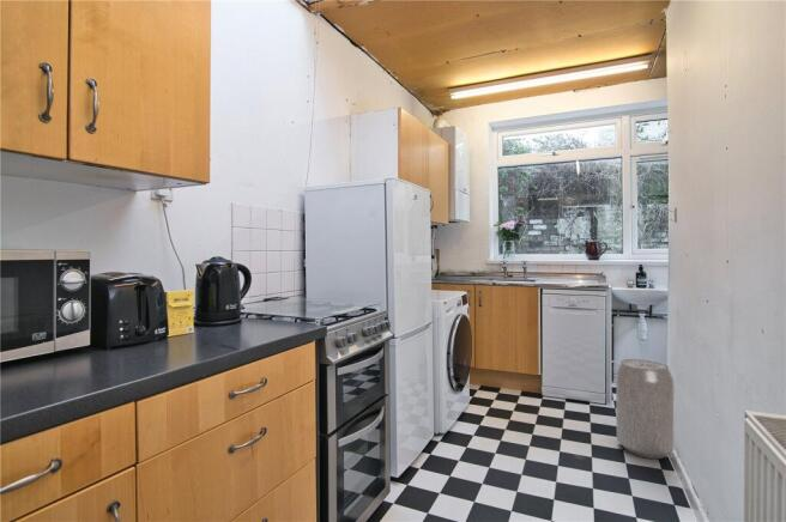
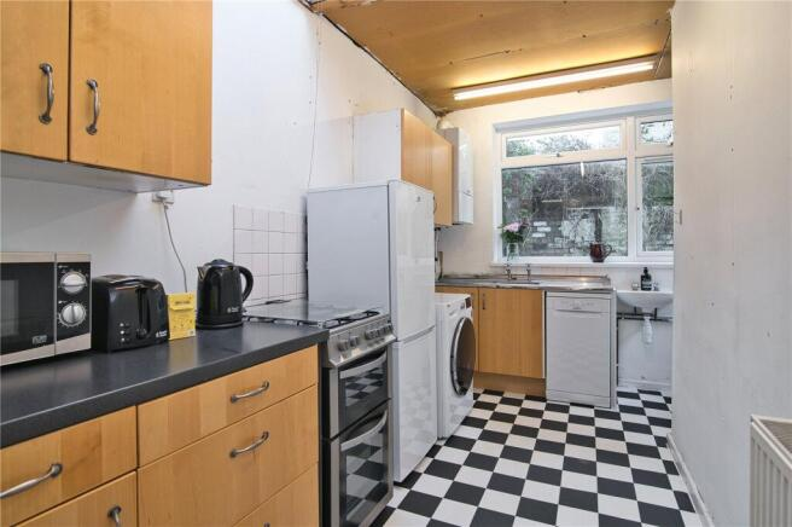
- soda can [615,358,675,460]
